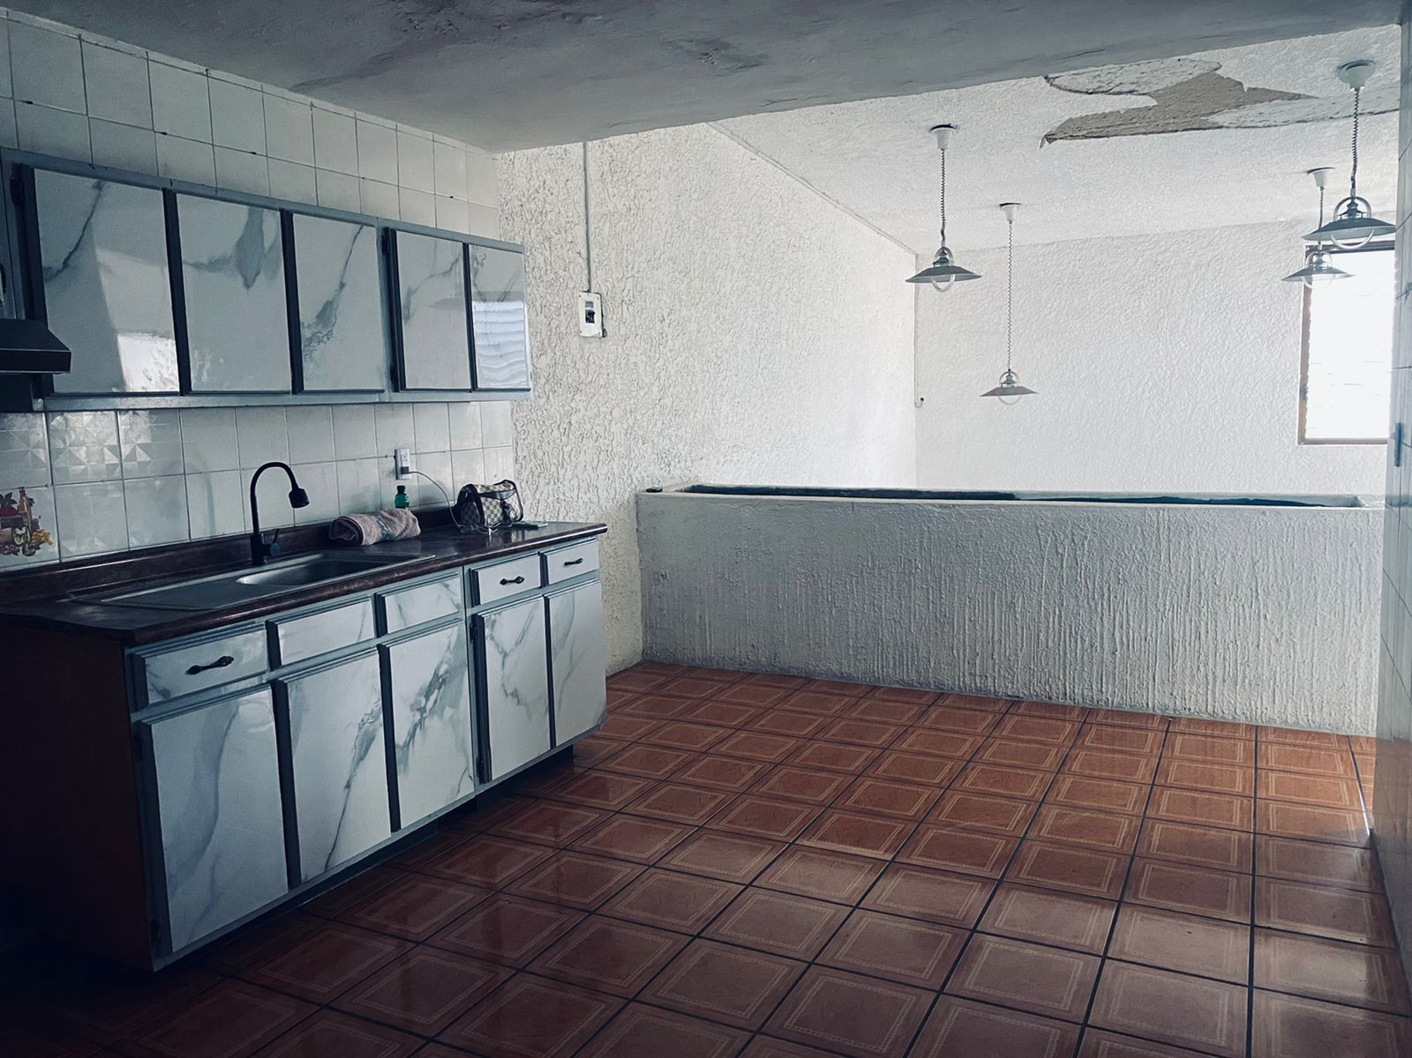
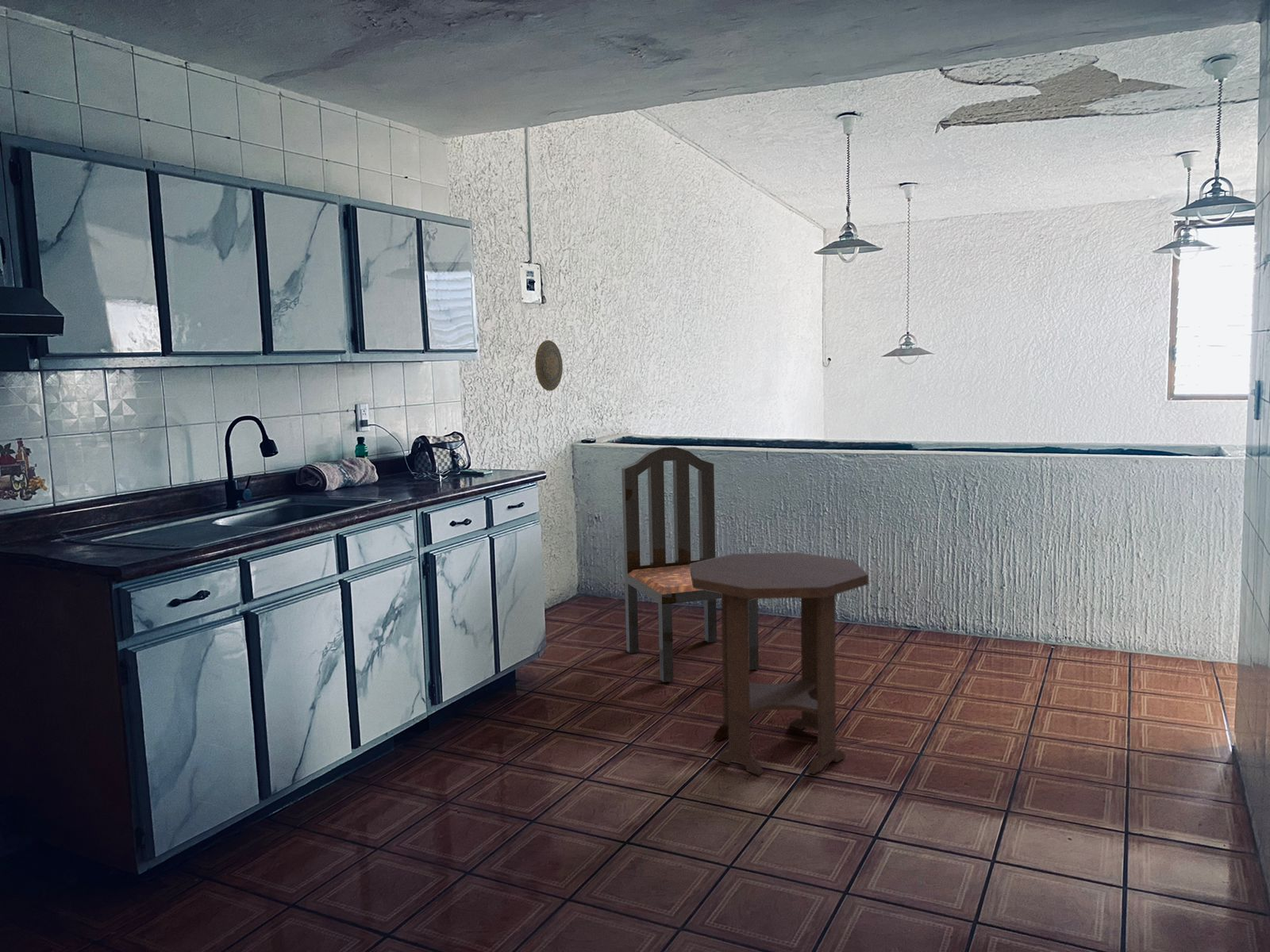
+ decorative plate [534,340,564,392]
+ dining chair [621,446,760,683]
+ side table [690,551,869,776]
